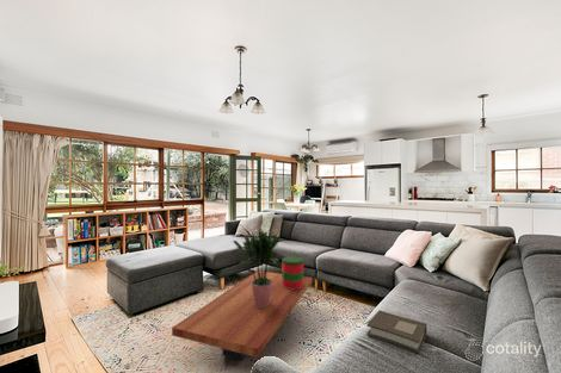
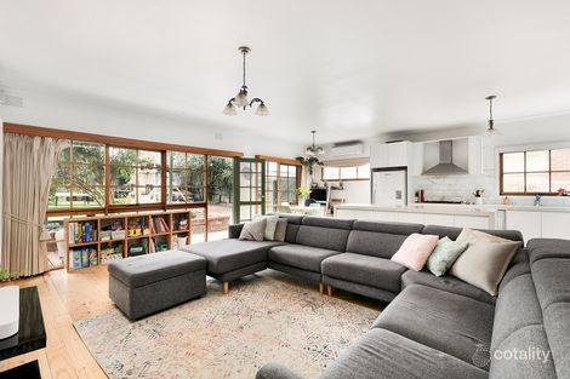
- decorative container [280,255,304,290]
- book [365,310,427,354]
- coffee table [171,269,313,362]
- potted plant [232,229,283,307]
